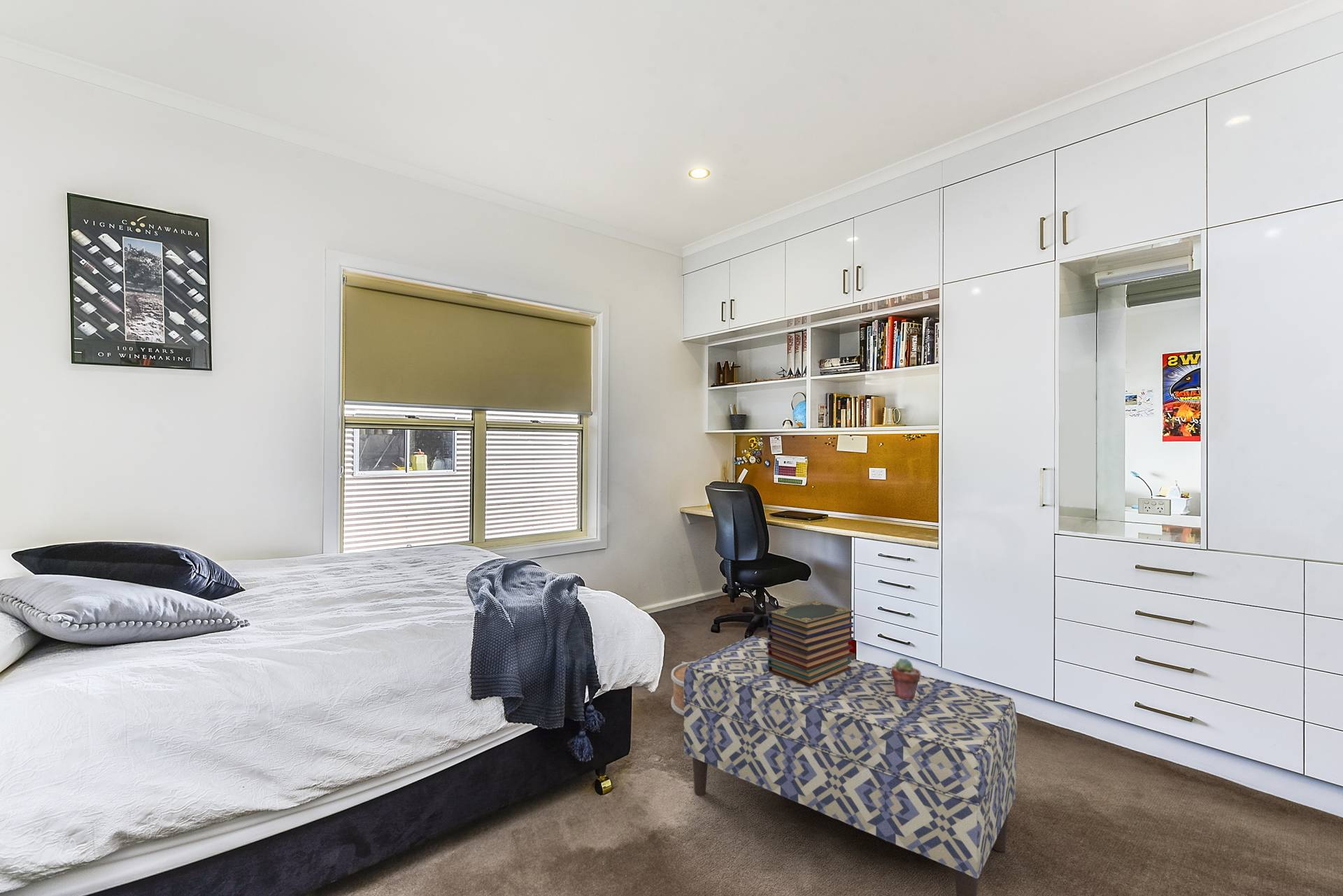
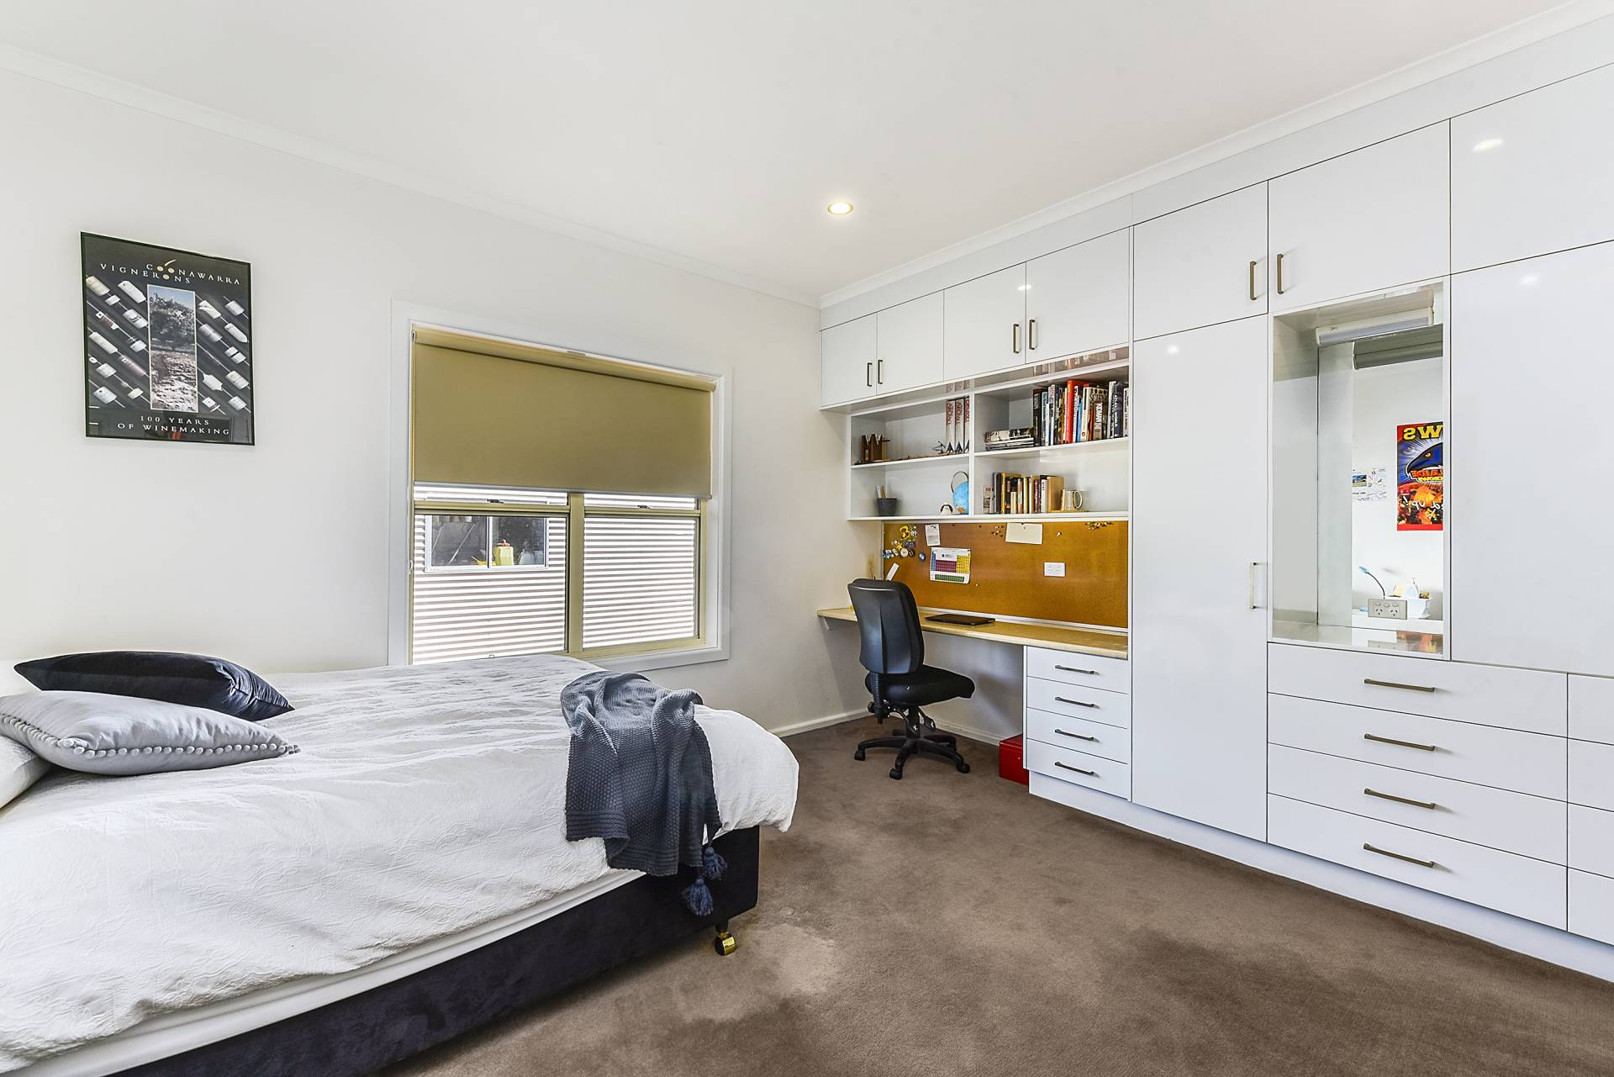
- potted succulent [890,657,922,700]
- book stack [767,600,855,686]
- basket [671,660,695,716]
- bench [683,635,1018,896]
